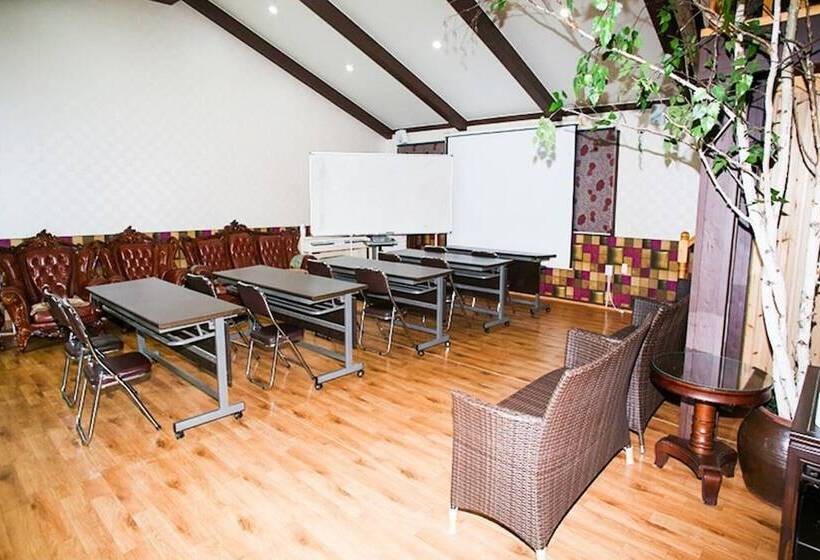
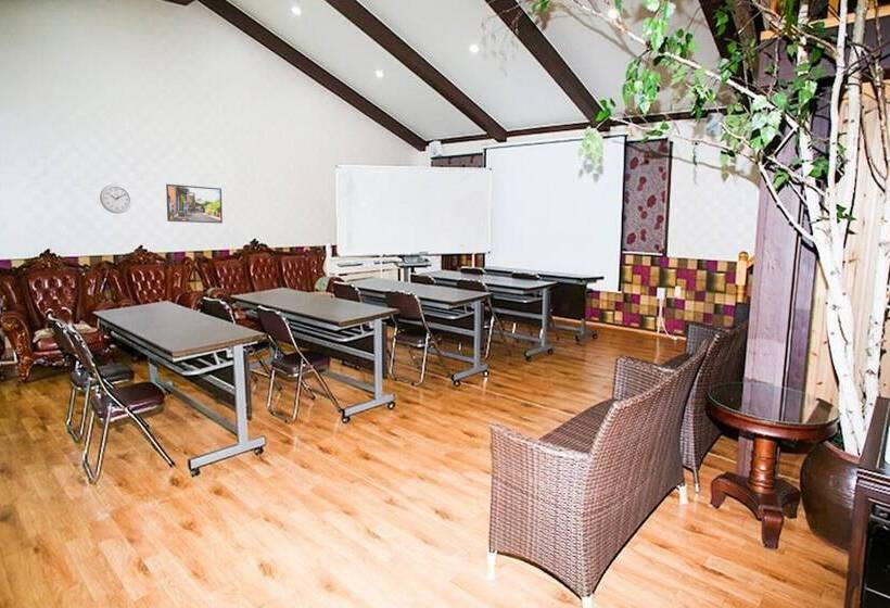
+ wall clock [99,183,134,215]
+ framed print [165,183,224,225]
